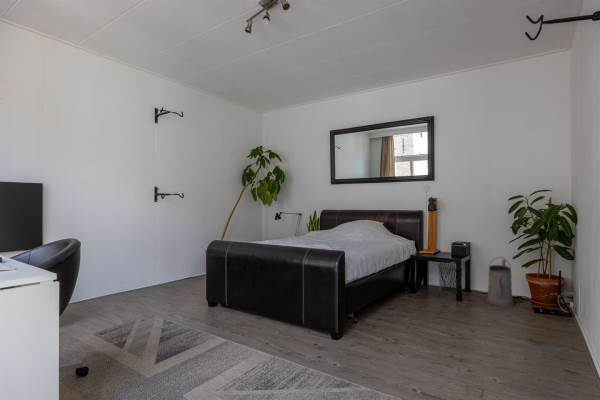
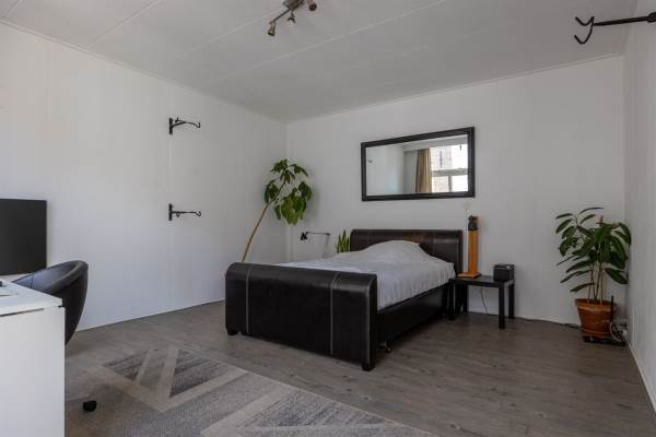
- watering can [486,256,515,308]
- waste bin [436,262,465,295]
